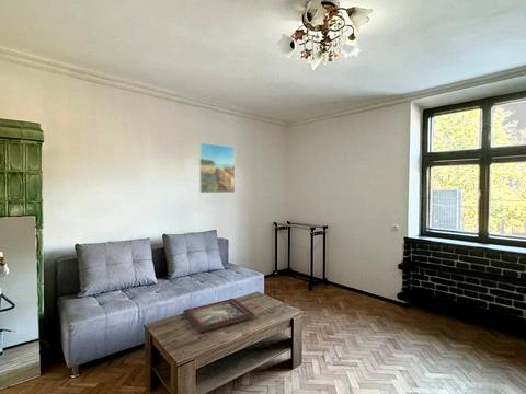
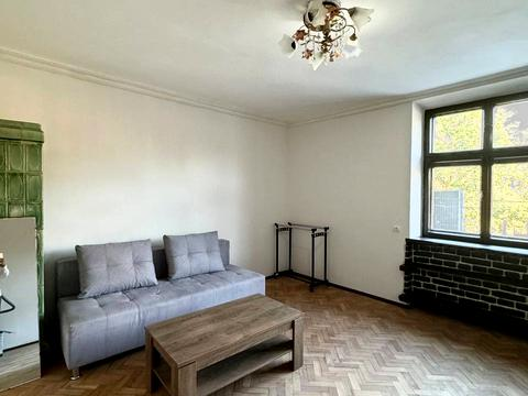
- decorative tray [182,298,255,334]
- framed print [198,141,236,194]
